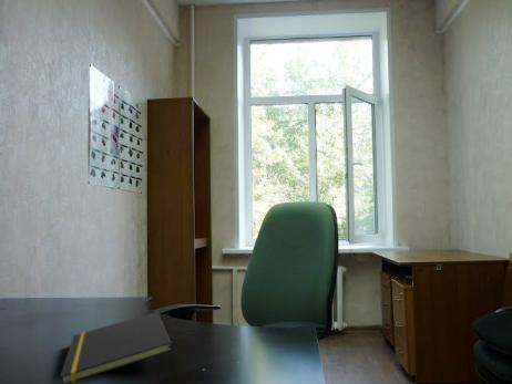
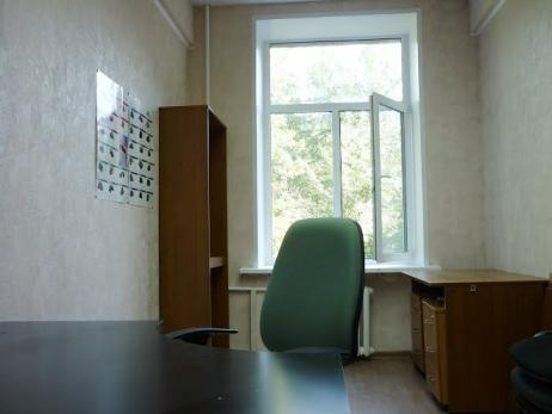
- notepad [59,311,174,384]
